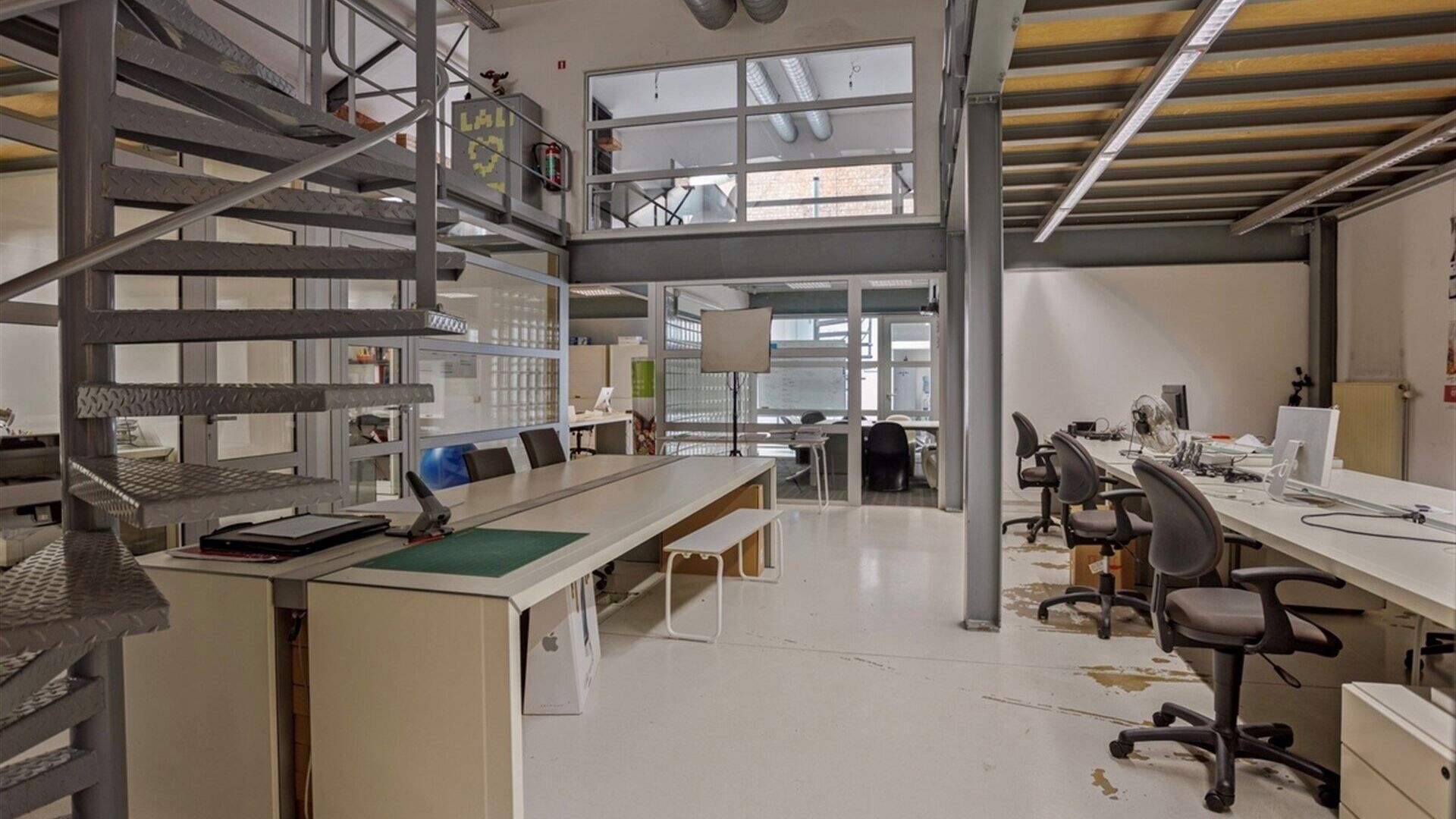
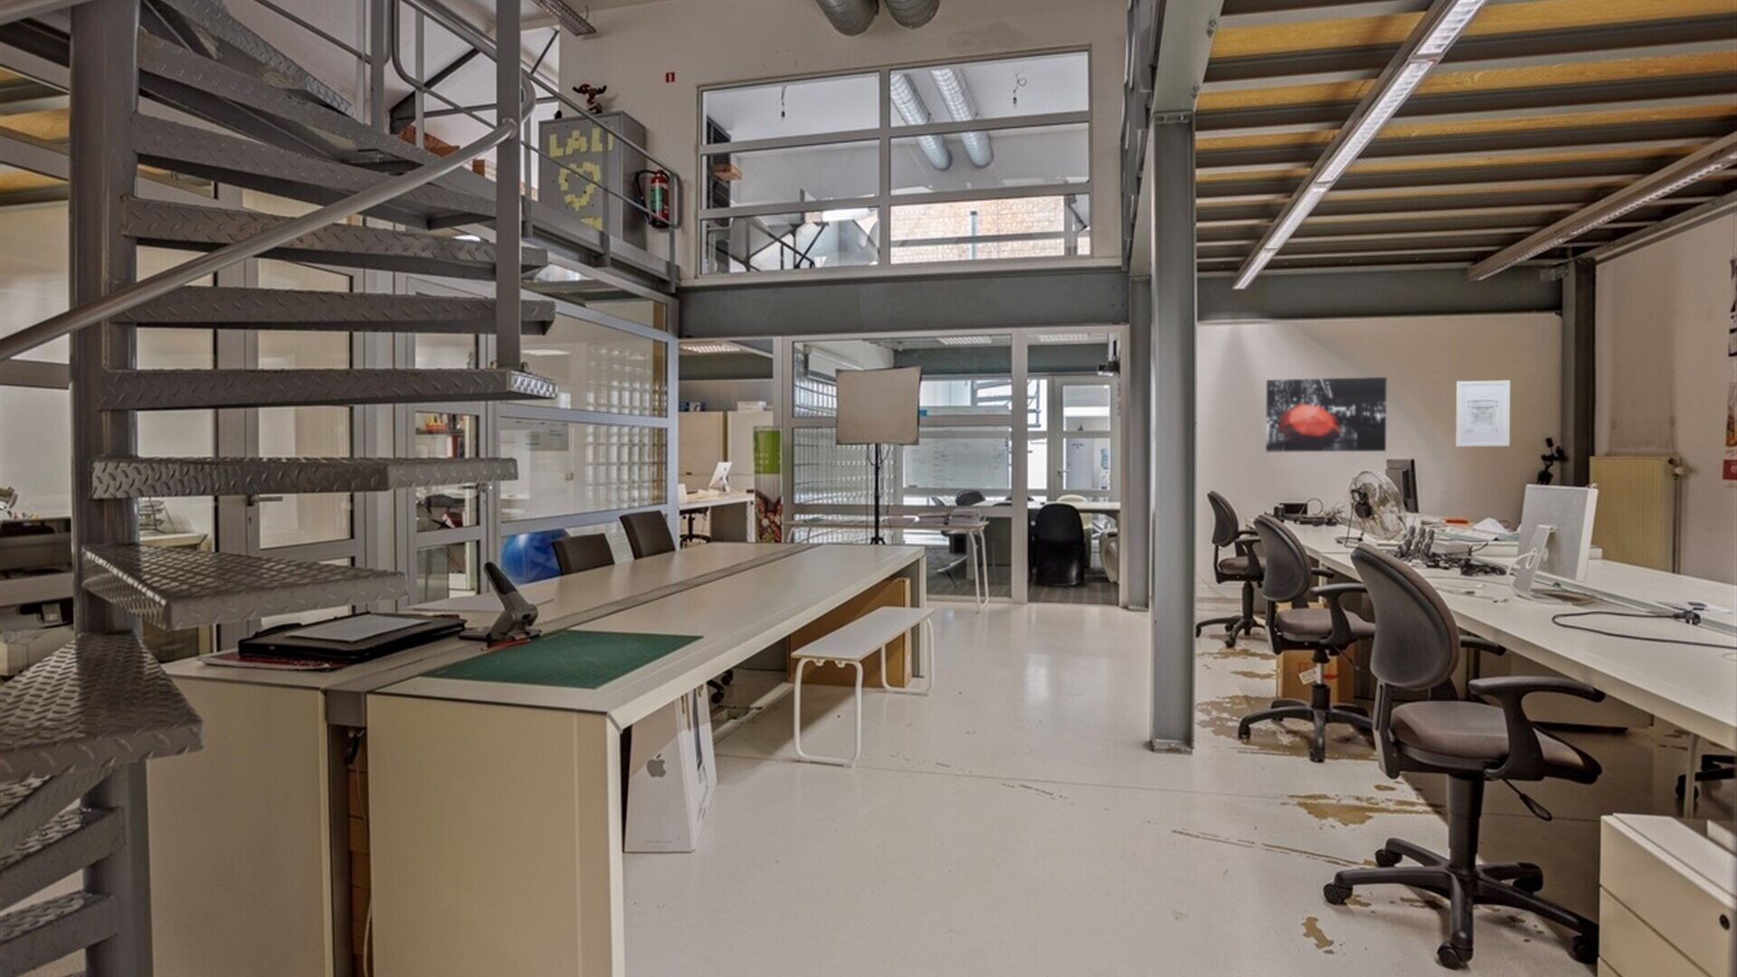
+ wall art [1454,379,1510,447]
+ wall art [1265,376,1387,453]
